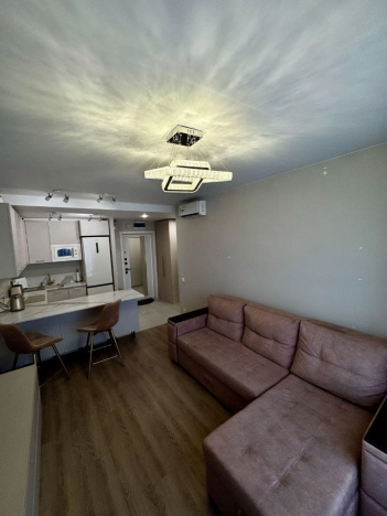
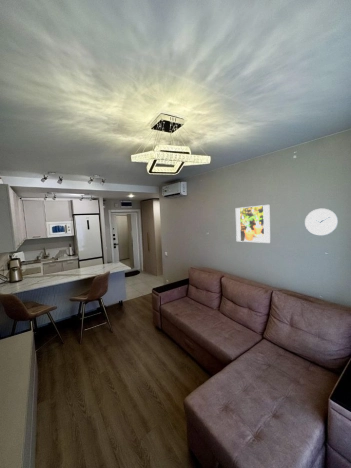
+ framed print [235,204,271,244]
+ wall clock [304,208,339,237]
